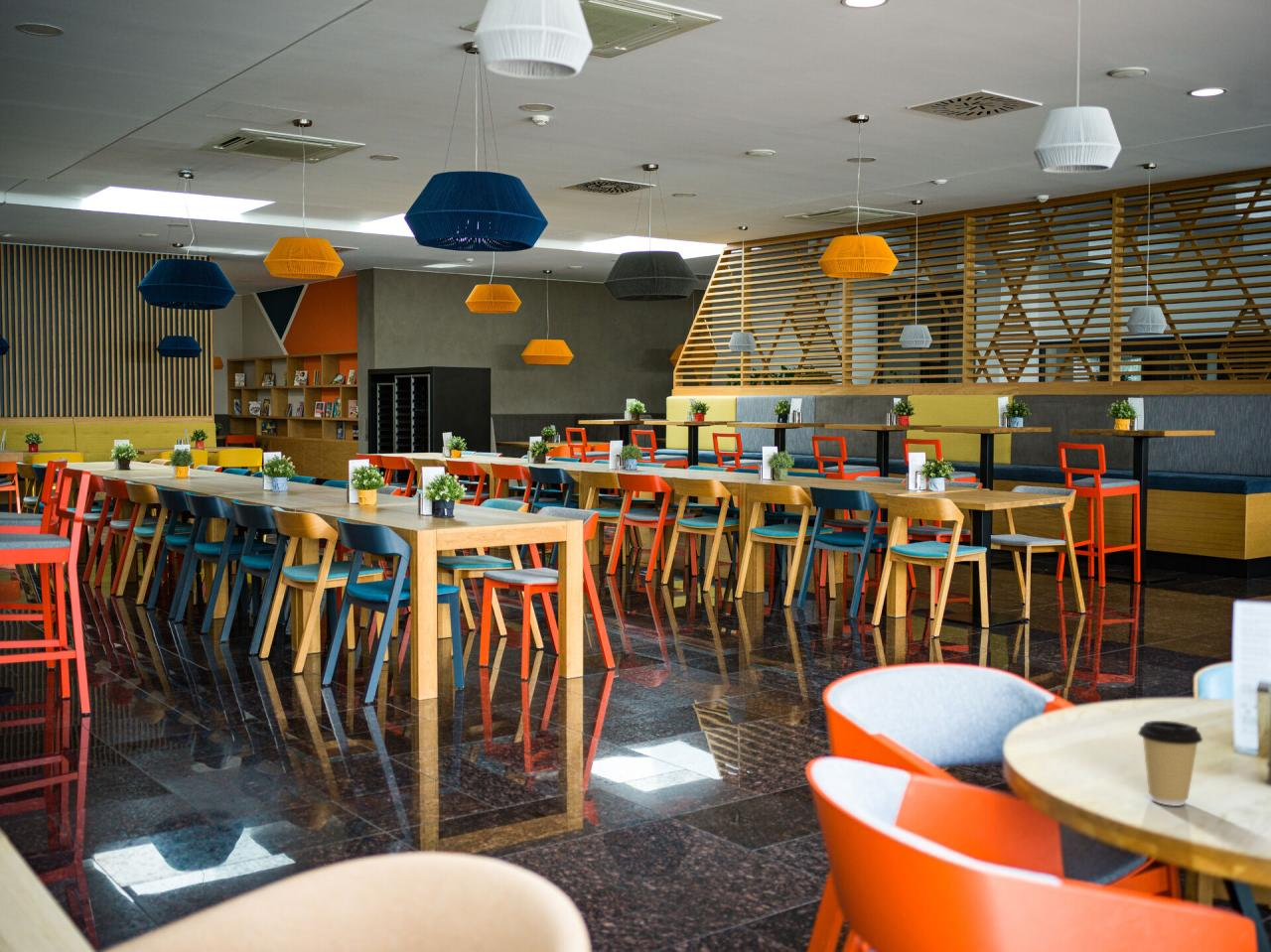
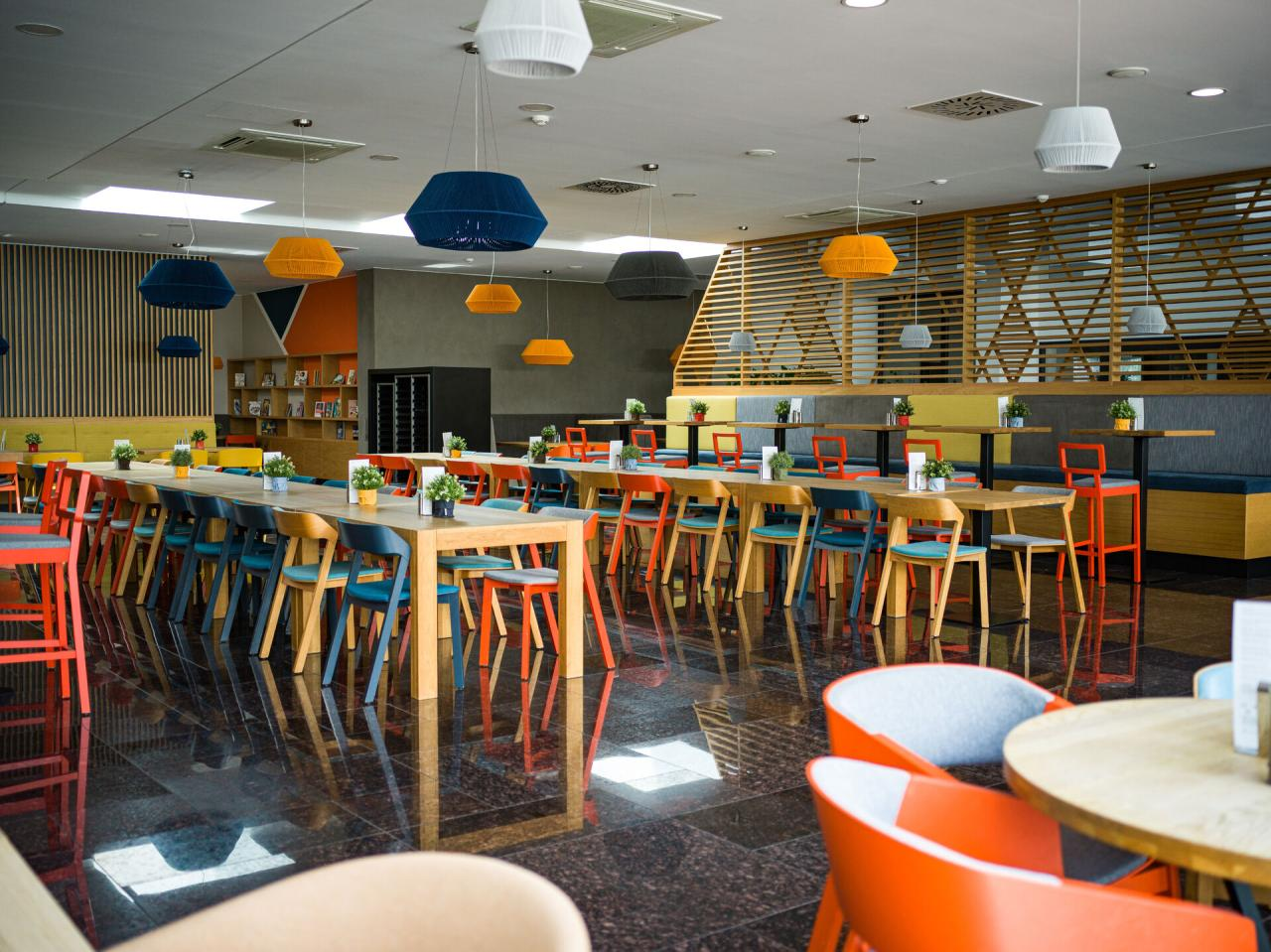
- coffee cup [1137,720,1203,807]
